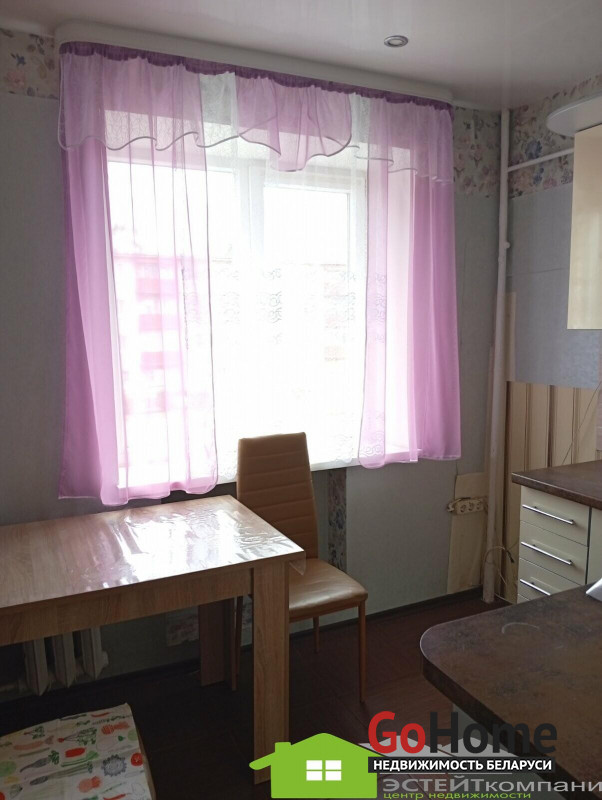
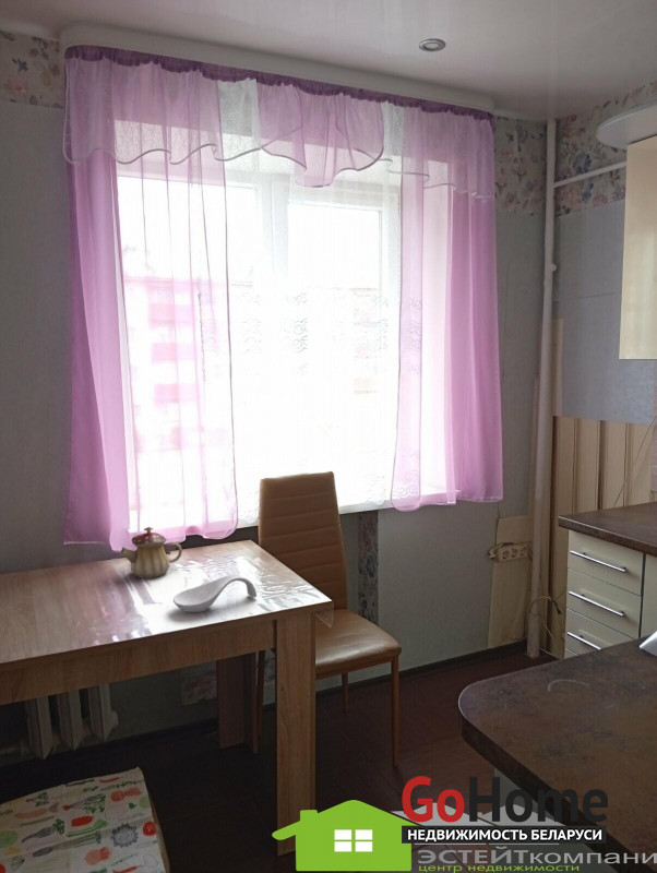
+ teapot [120,526,183,579]
+ spoon rest [172,574,258,613]
